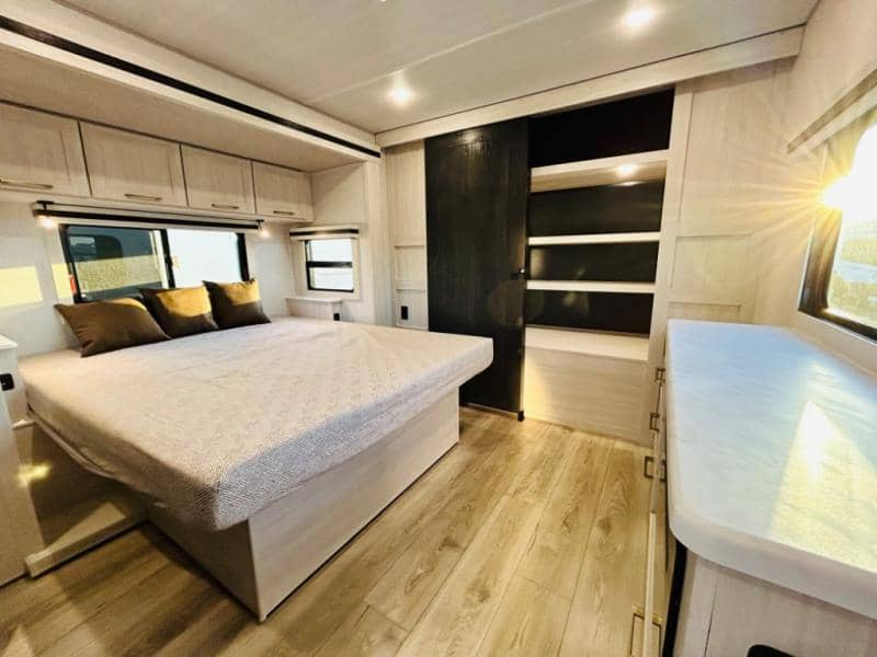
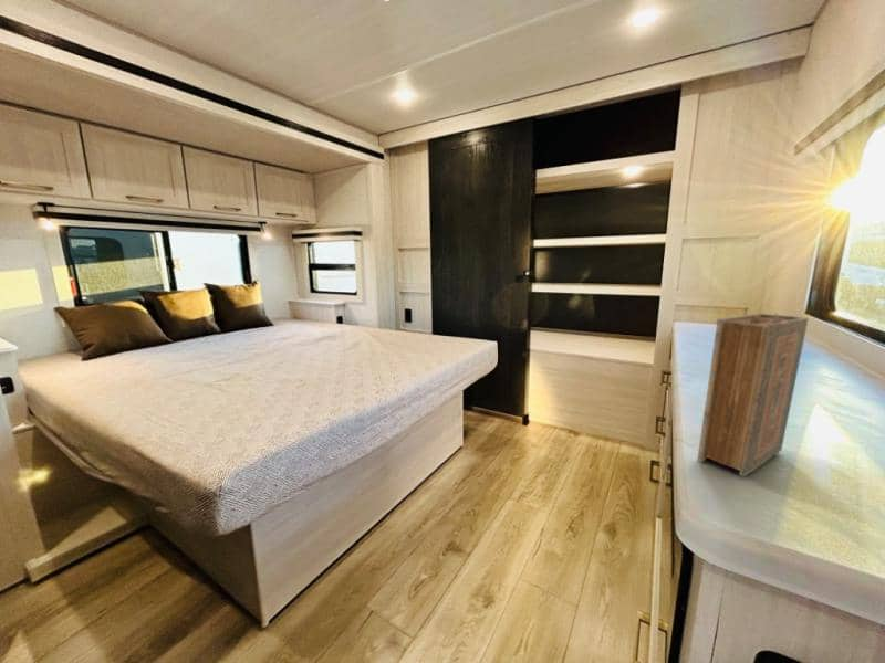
+ book [696,312,810,477]
